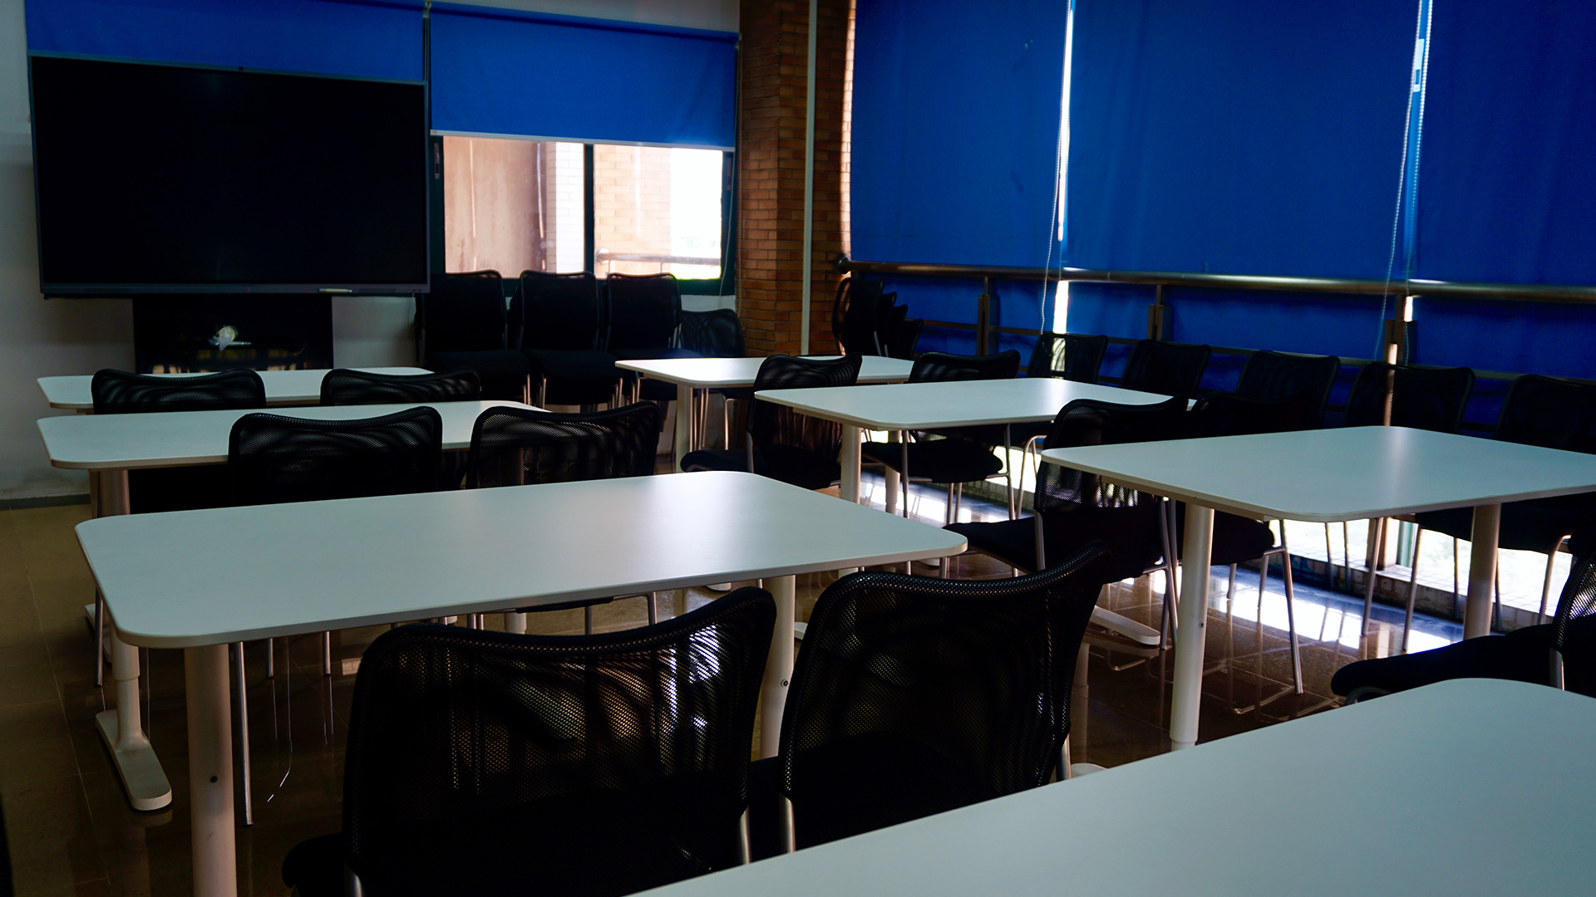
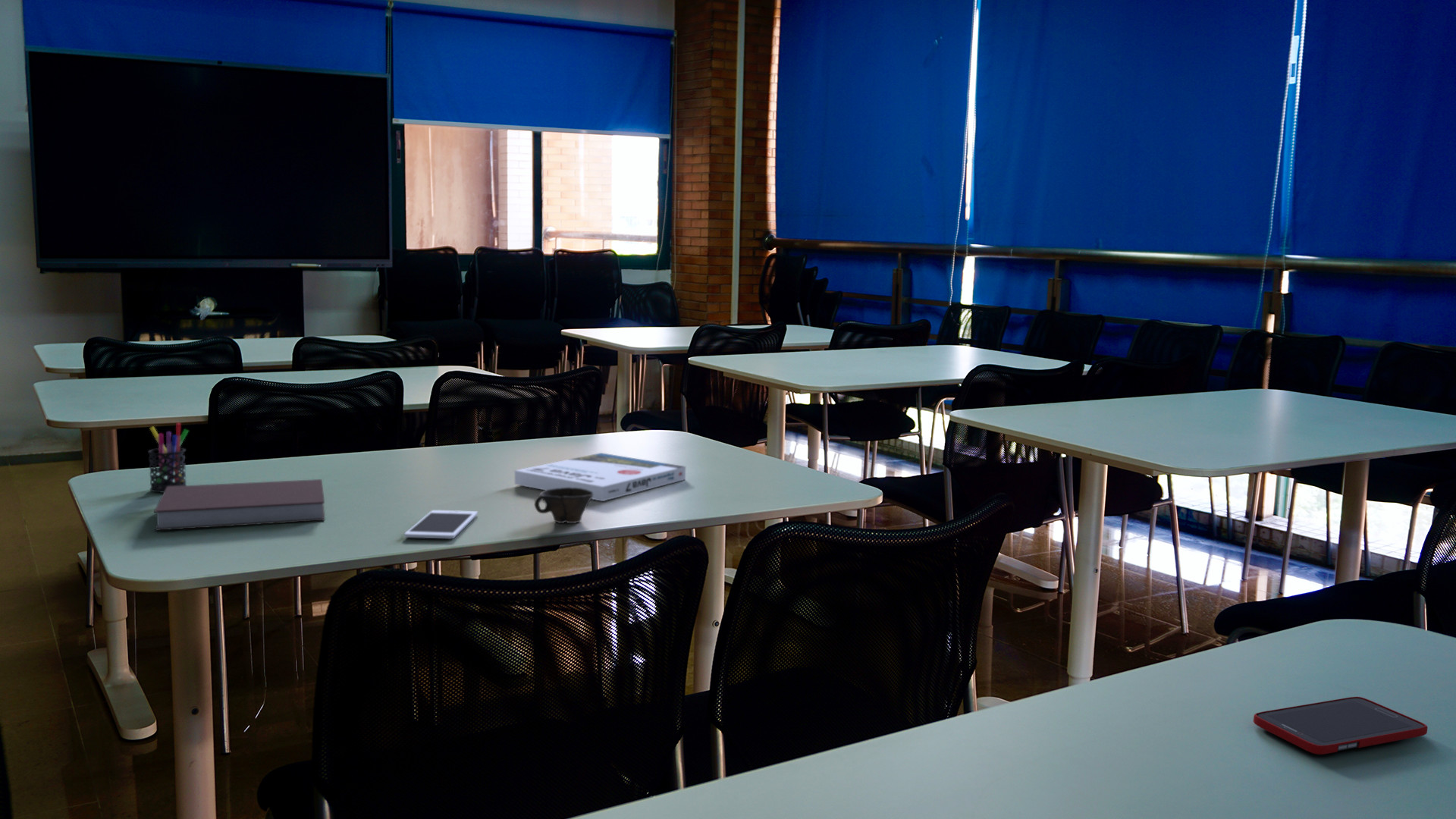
+ cell phone [403,510,479,539]
+ pen holder [147,422,190,494]
+ cup [534,488,593,524]
+ cell phone [1253,696,1429,755]
+ book [514,452,686,502]
+ notebook [153,479,325,532]
